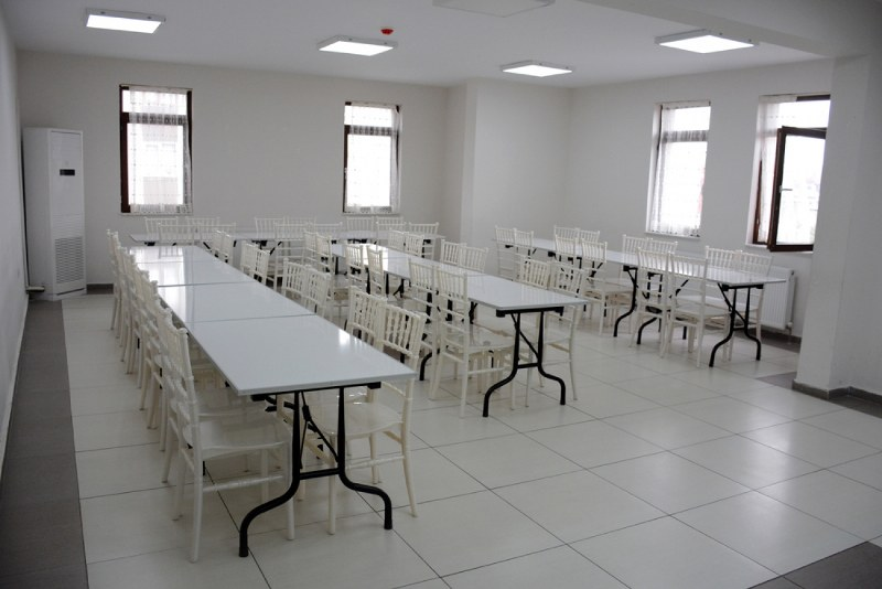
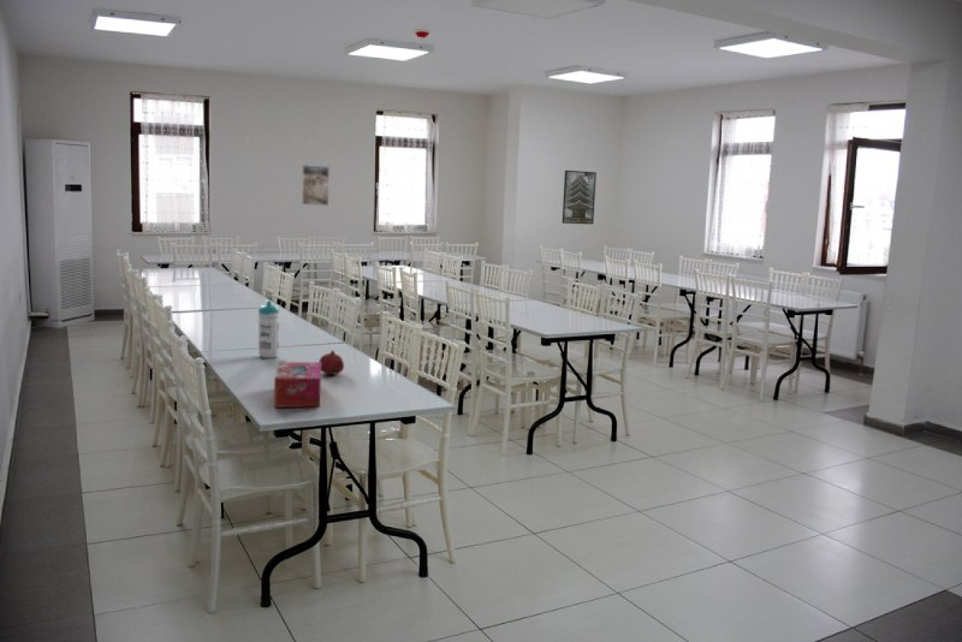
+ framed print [562,170,598,225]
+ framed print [301,164,331,207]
+ water bottle [257,299,280,359]
+ tissue box [273,361,322,408]
+ fruit [317,349,345,376]
